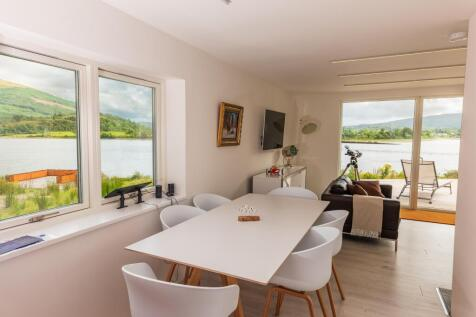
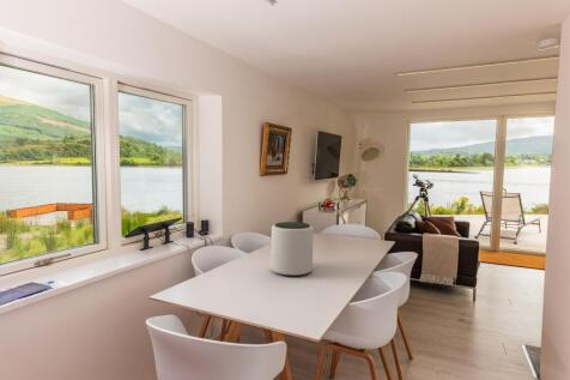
+ plant pot [269,221,315,277]
